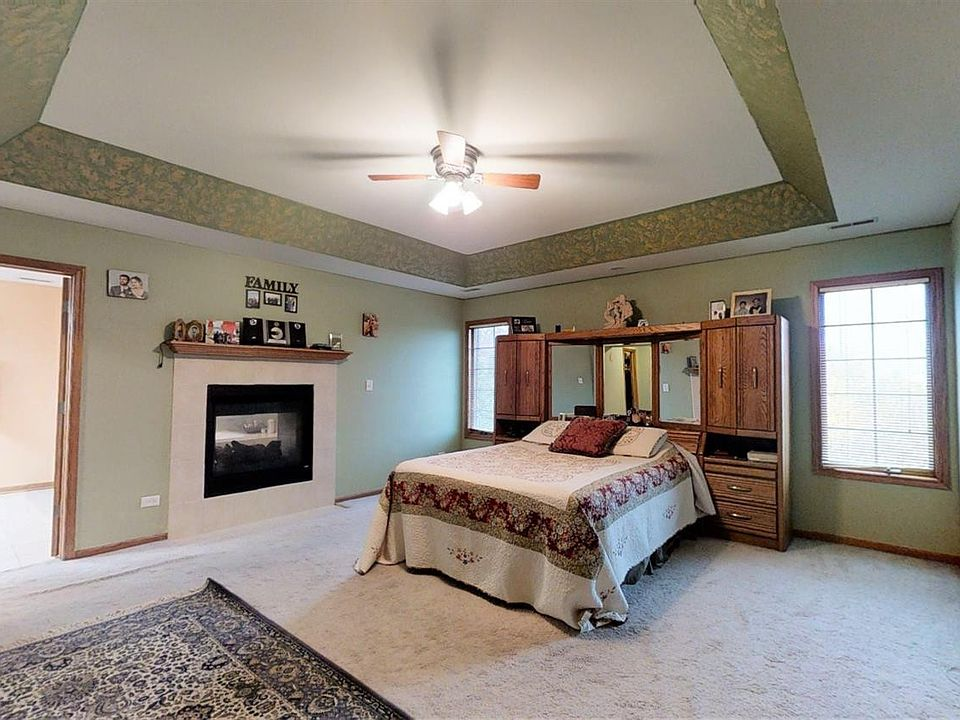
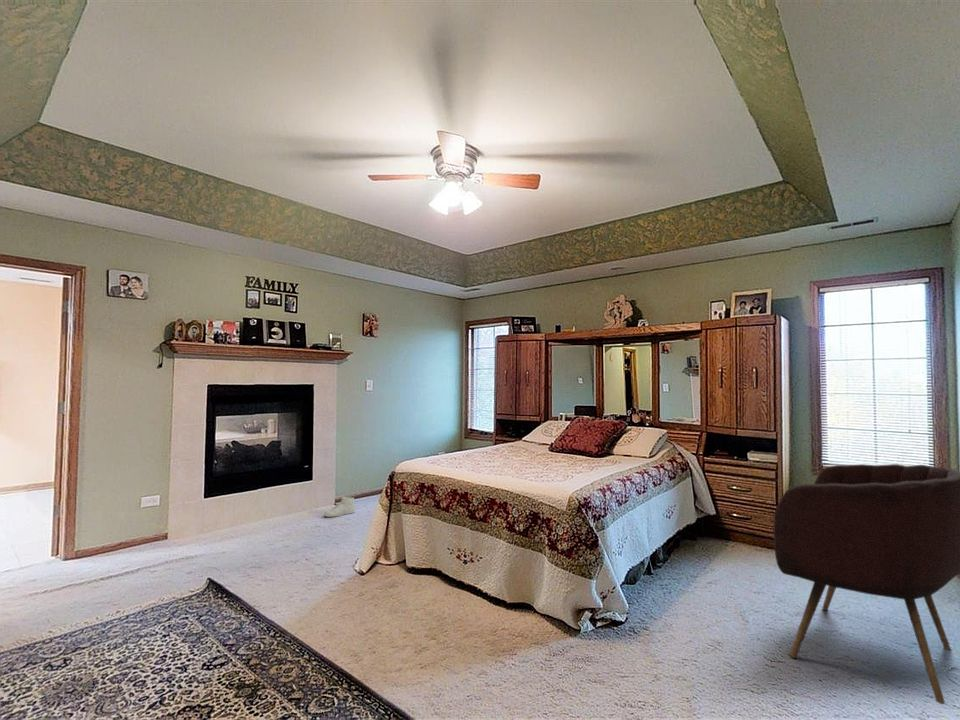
+ armchair [773,463,960,705]
+ sneaker [323,496,356,518]
